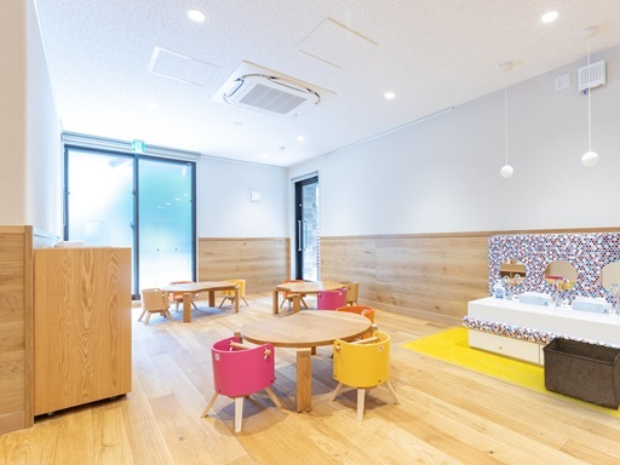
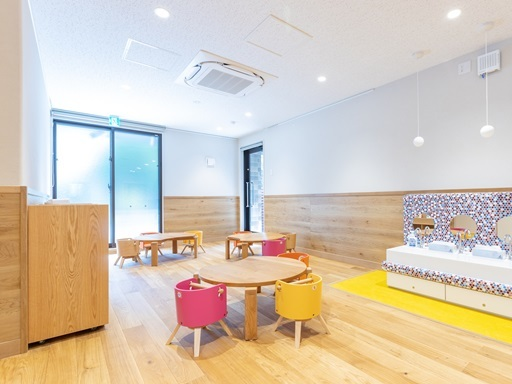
- storage bin [541,337,620,412]
